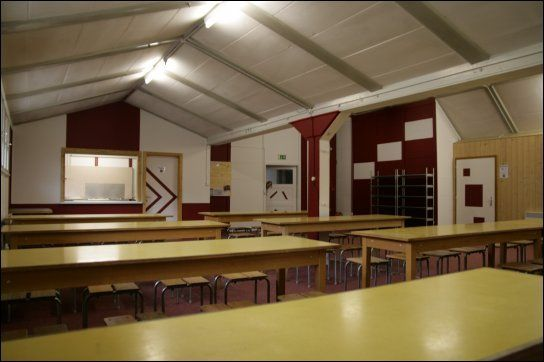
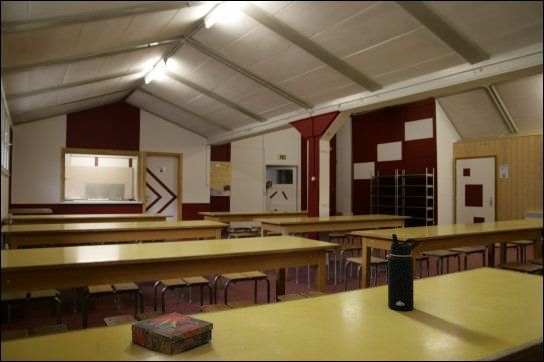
+ water bottle [387,233,420,311]
+ book [130,312,214,357]
